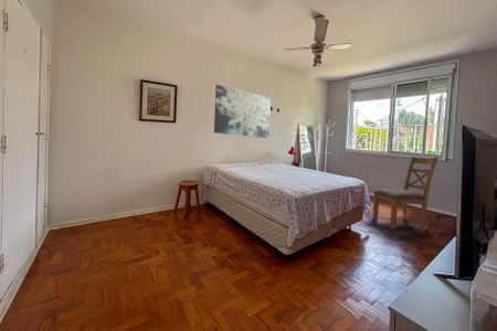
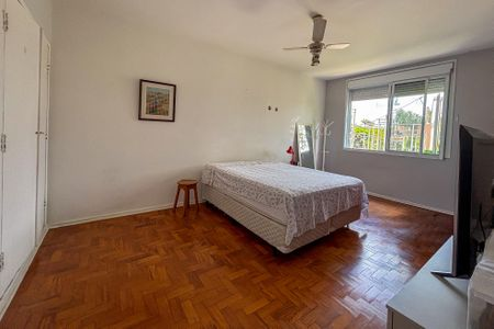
- wall art [213,84,272,139]
- chair [371,156,438,231]
